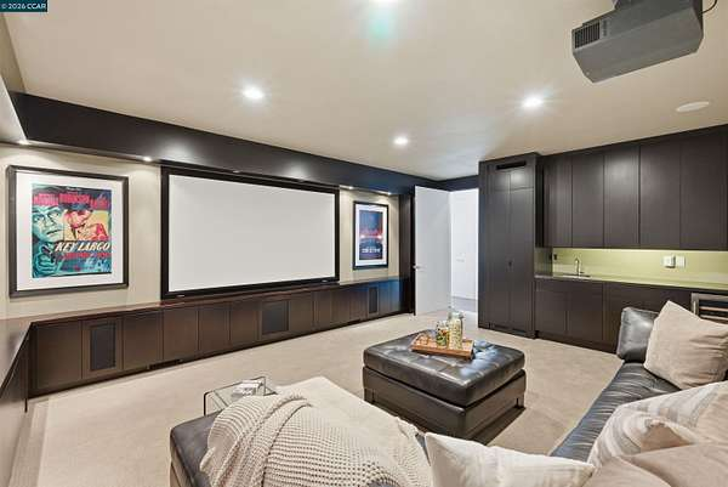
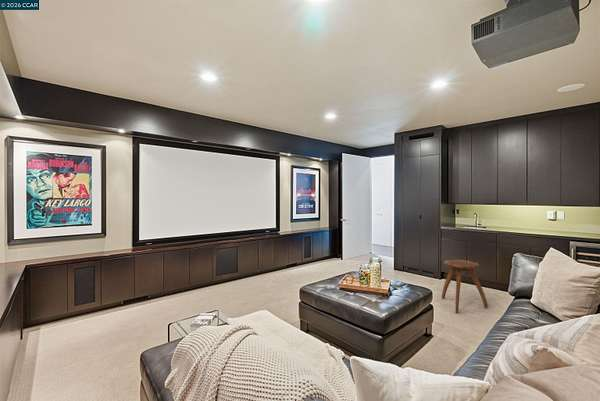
+ stool [441,258,489,314]
